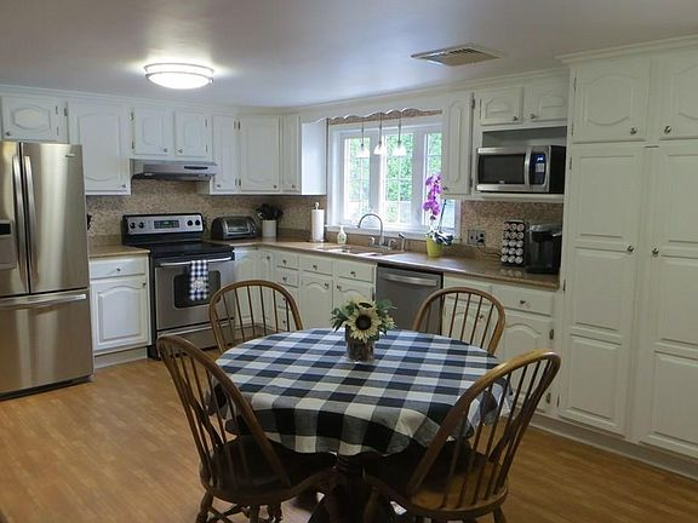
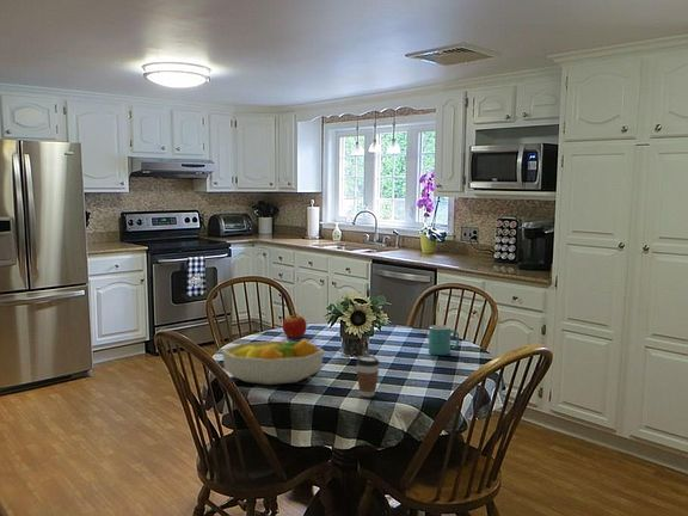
+ apple [282,313,308,339]
+ coffee cup [355,355,381,398]
+ fruit bowl [221,338,325,386]
+ mug [428,324,460,356]
